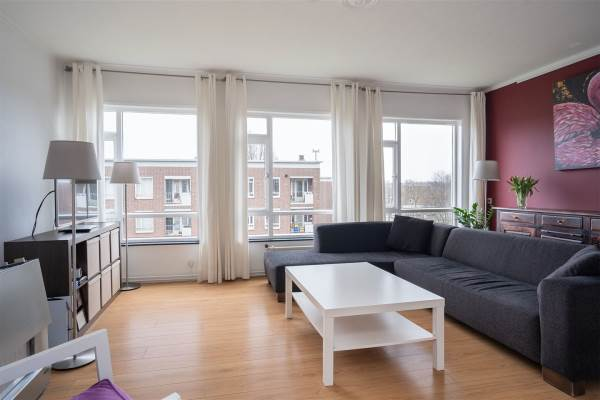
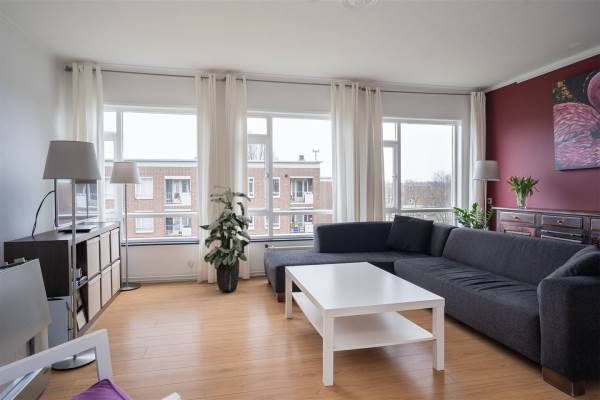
+ indoor plant [198,184,253,292]
